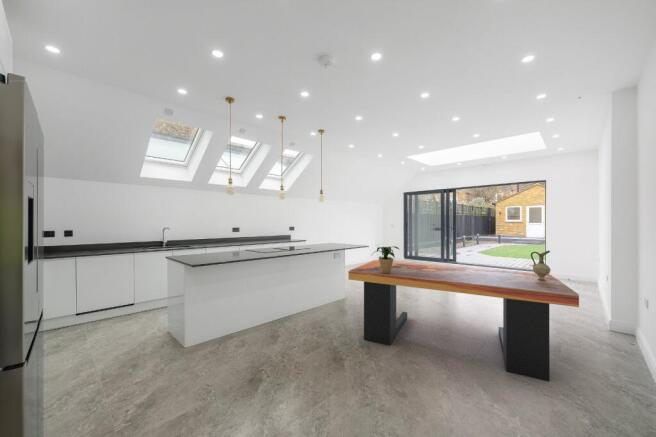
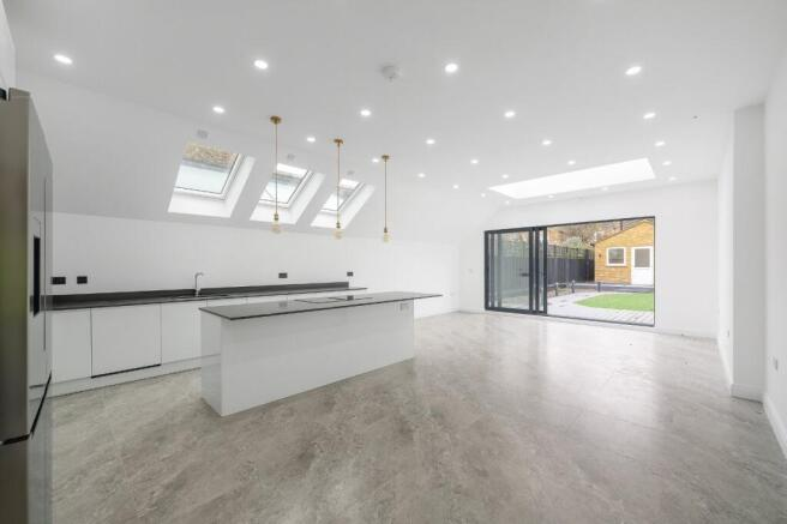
- dining table [348,259,580,382]
- potted plant [370,245,401,273]
- ceramic jug [530,249,551,281]
